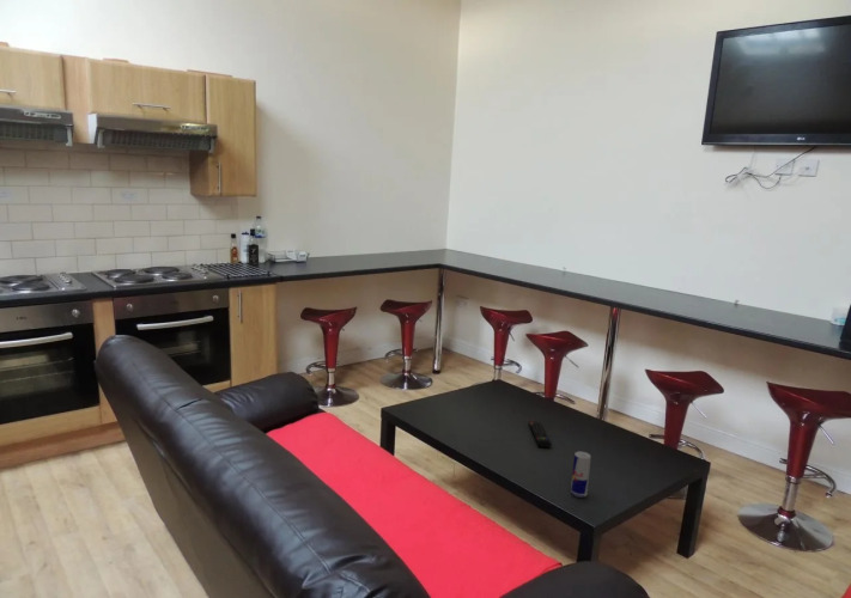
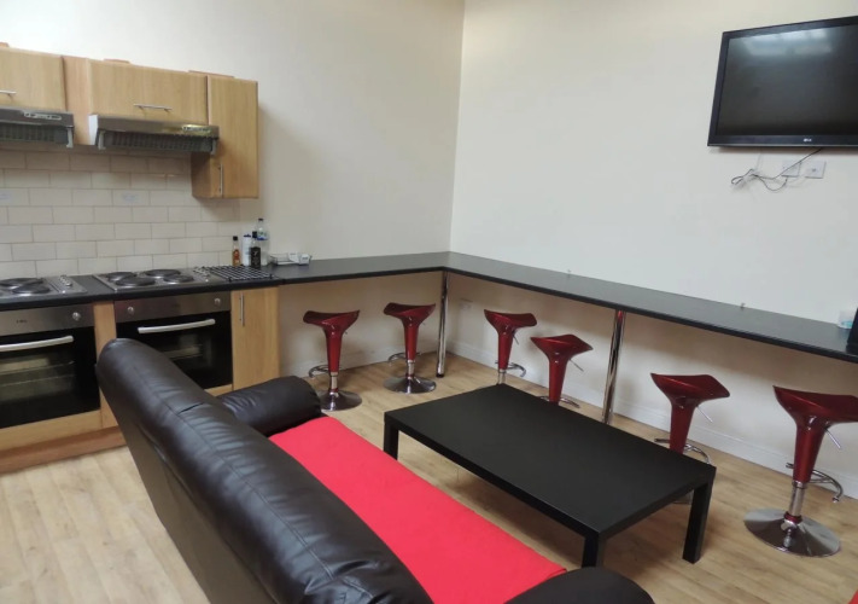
- beverage can [570,451,592,499]
- remote control [528,421,553,448]
